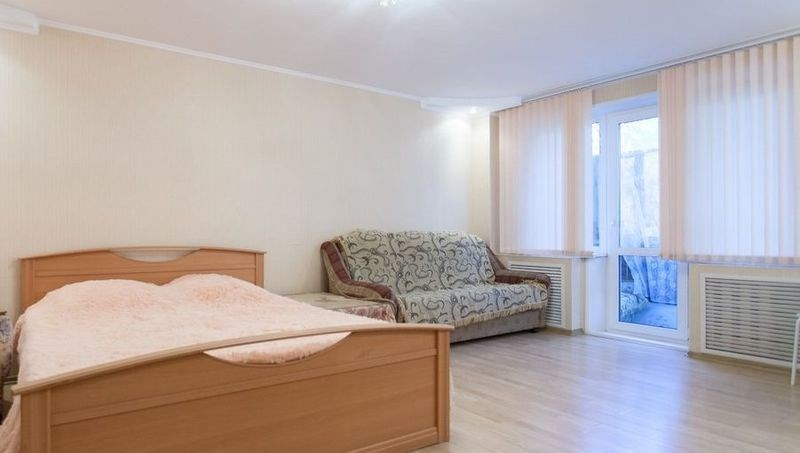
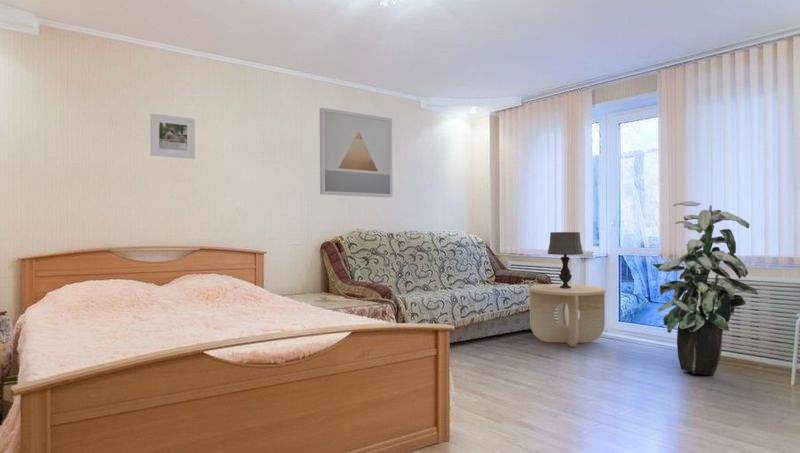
+ side table [528,283,607,348]
+ table lamp [546,231,584,289]
+ indoor plant [651,200,759,376]
+ wall art [319,107,393,198]
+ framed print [149,113,196,160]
